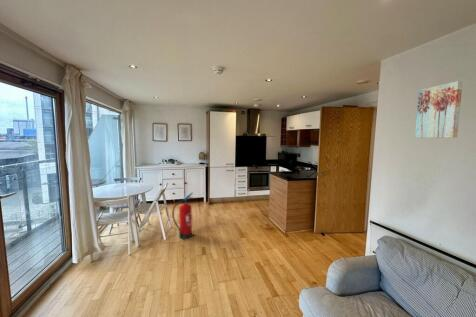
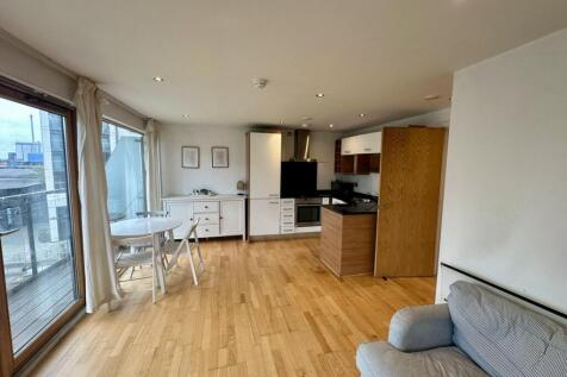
- wall art [414,80,463,139]
- fire extinguisher [171,191,194,240]
